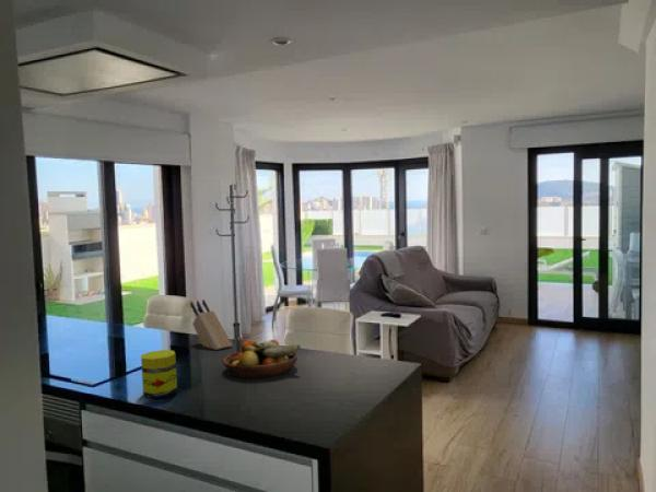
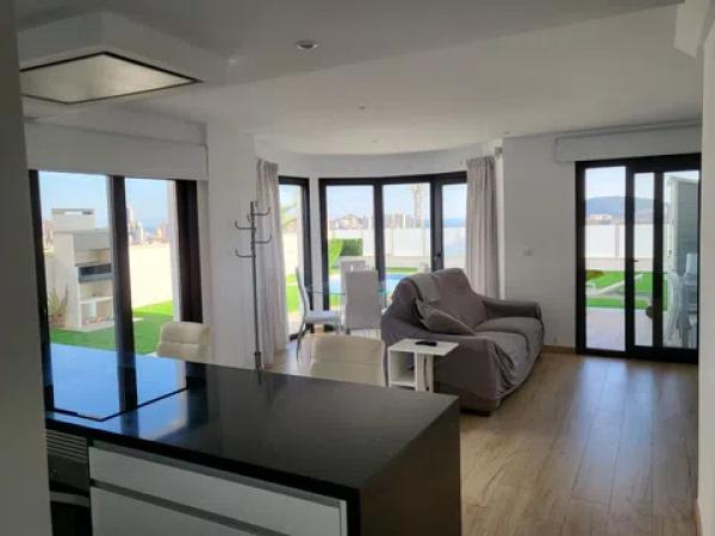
- knife block [189,298,234,351]
- jar [140,349,178,399]
- fruit bowl [222,339,301,379]
